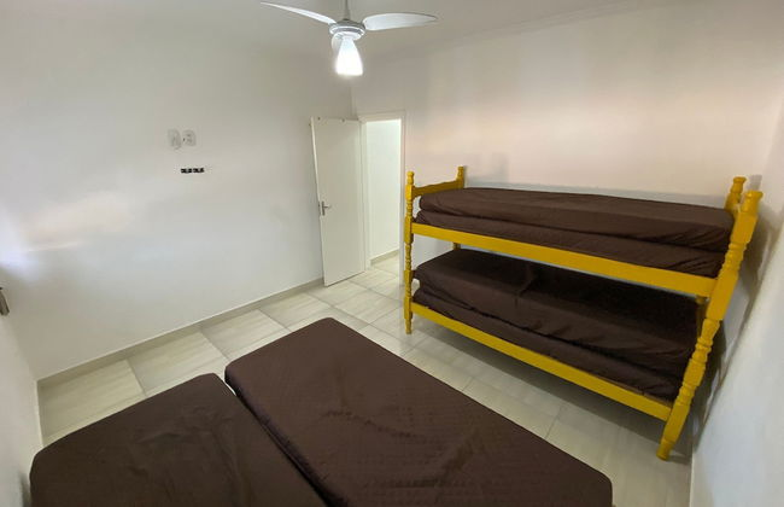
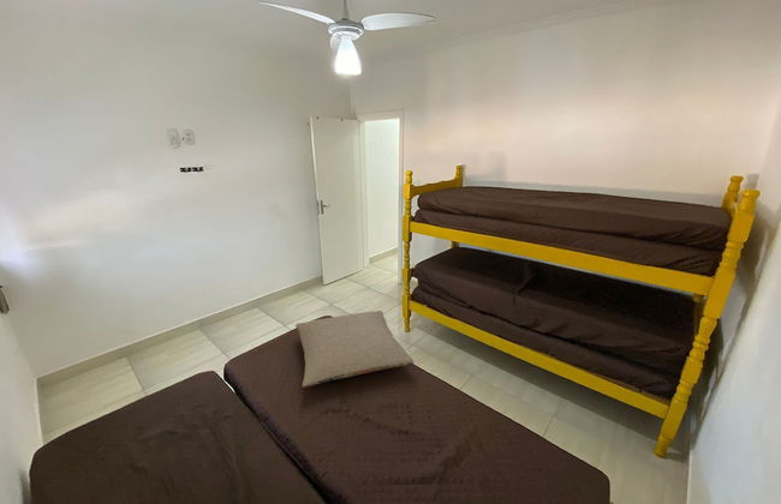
+ pillow [294,310,416,389]
